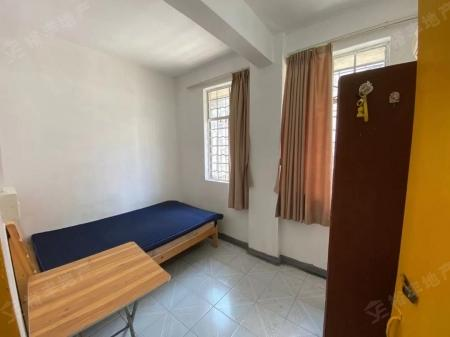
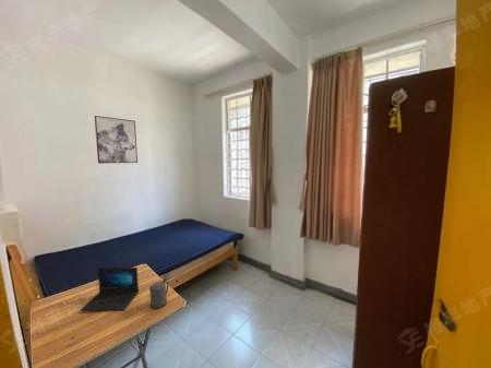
+ laptop [80,266,140,311]
+ beer stein [148,274,169,310]
+ wall art [93,115,139,165]
